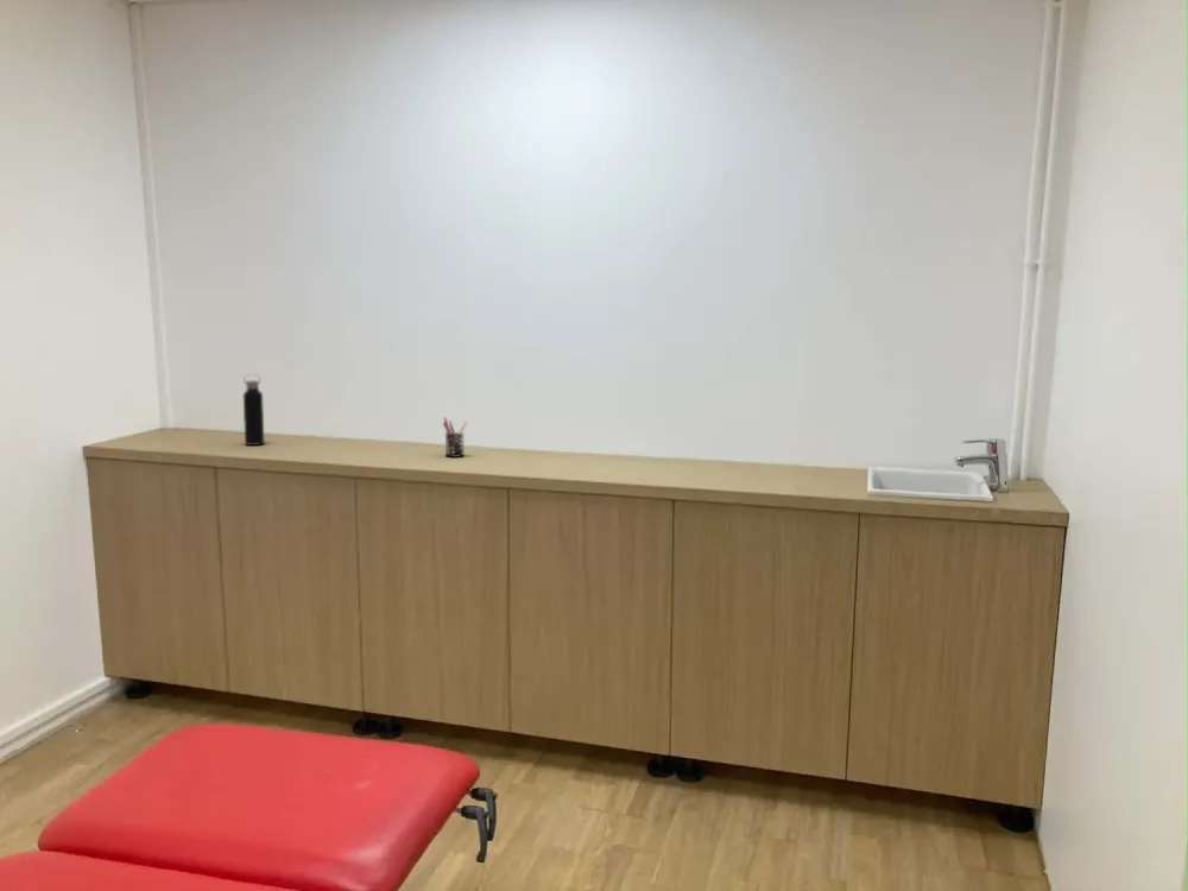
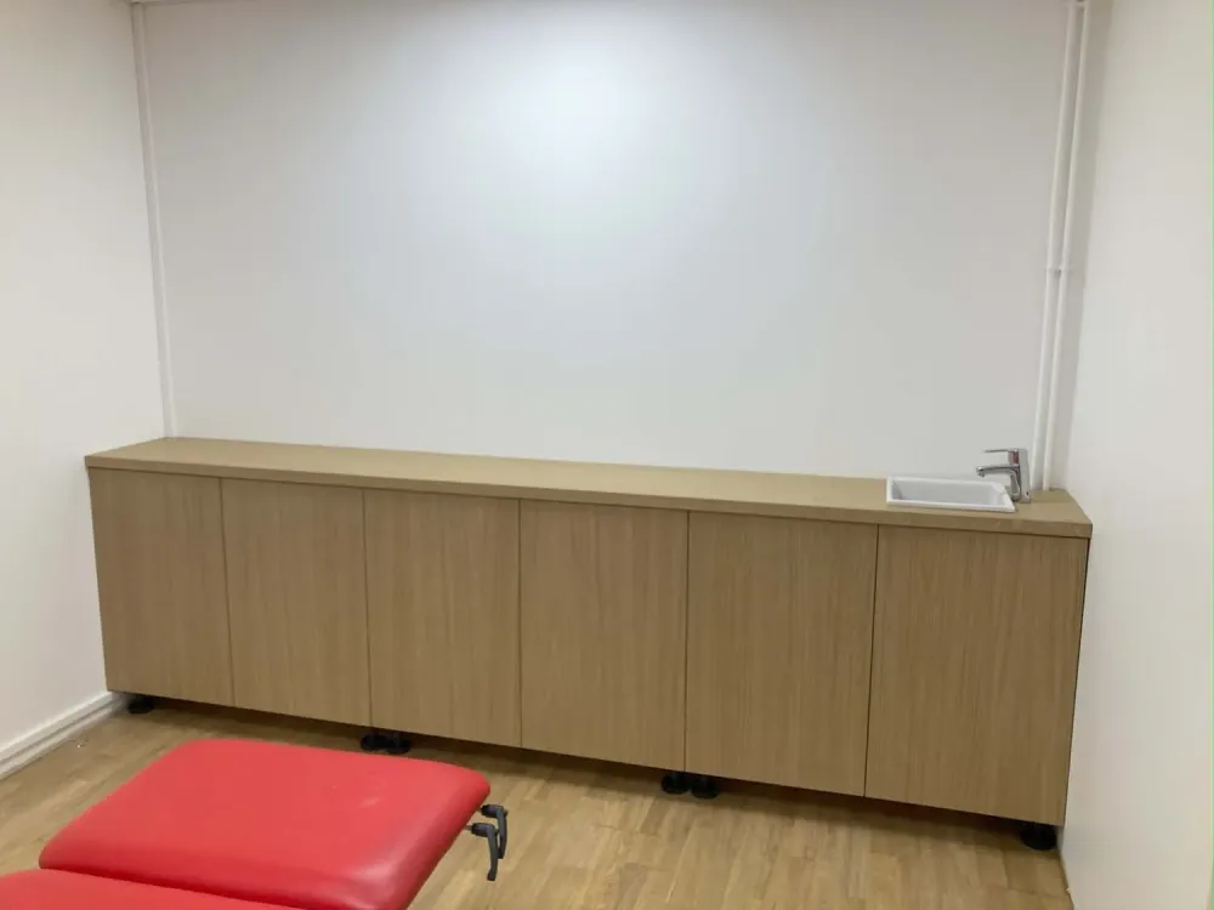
- water bottle [242,373,266,447]
- pen holder [442,416,468,459]
